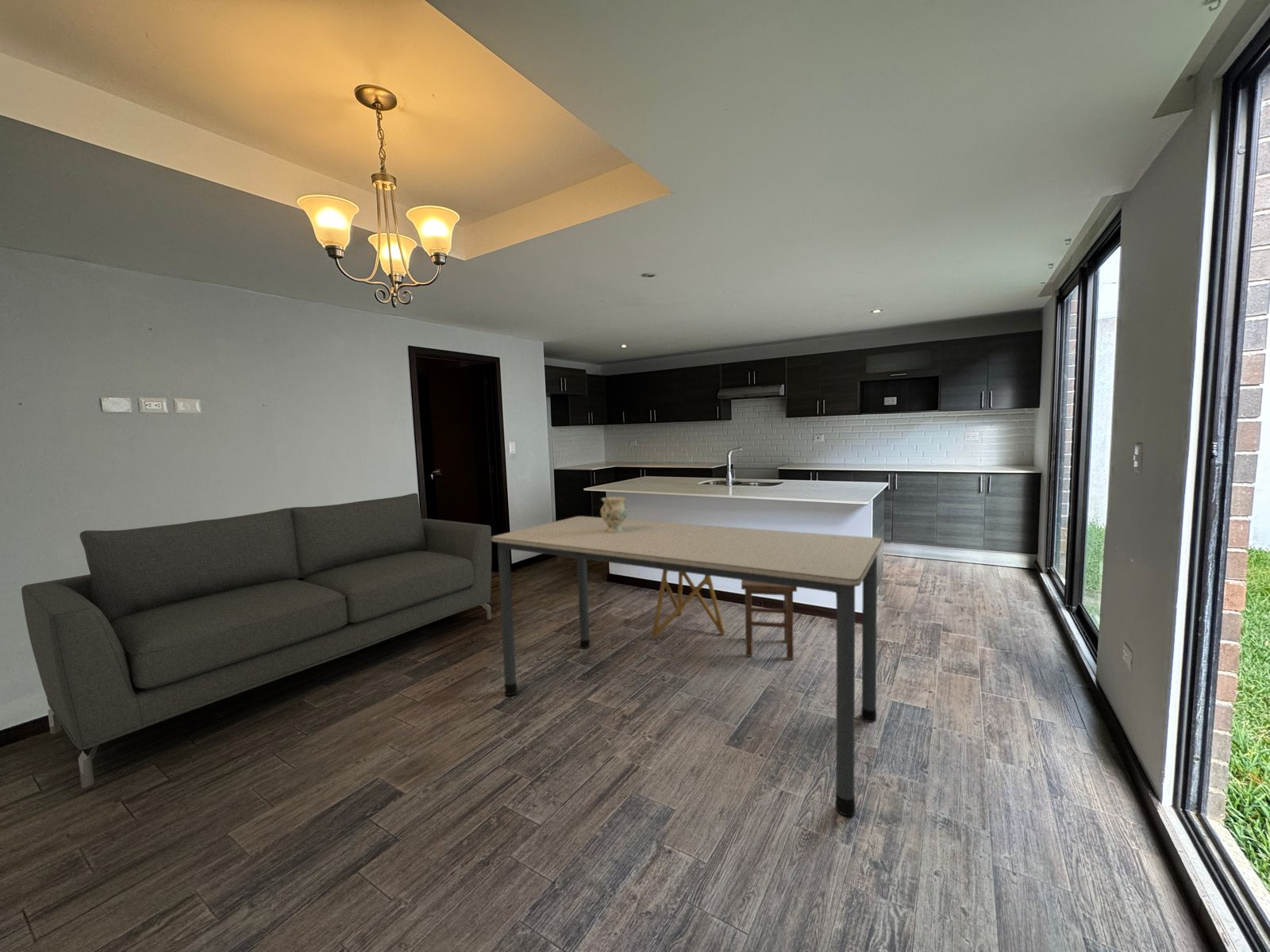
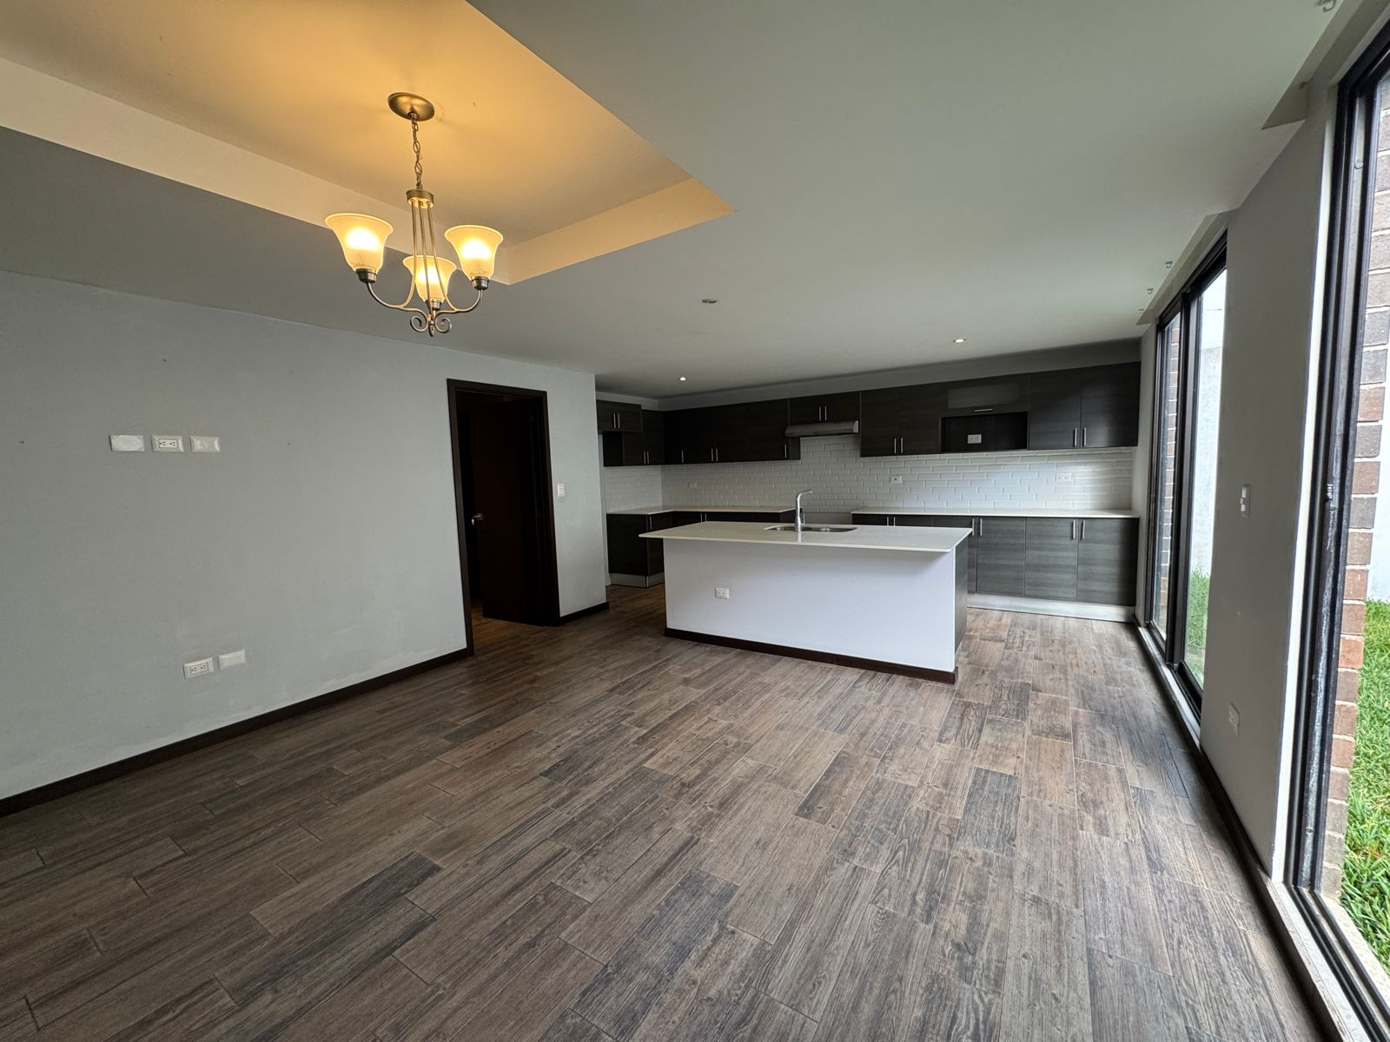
- sofa [21,493,492,789]
- dining table [491,516,883,816]
- stool [741,580,798,661]
- stool [651,570,725,639]
- vase [599,496,628,533]
